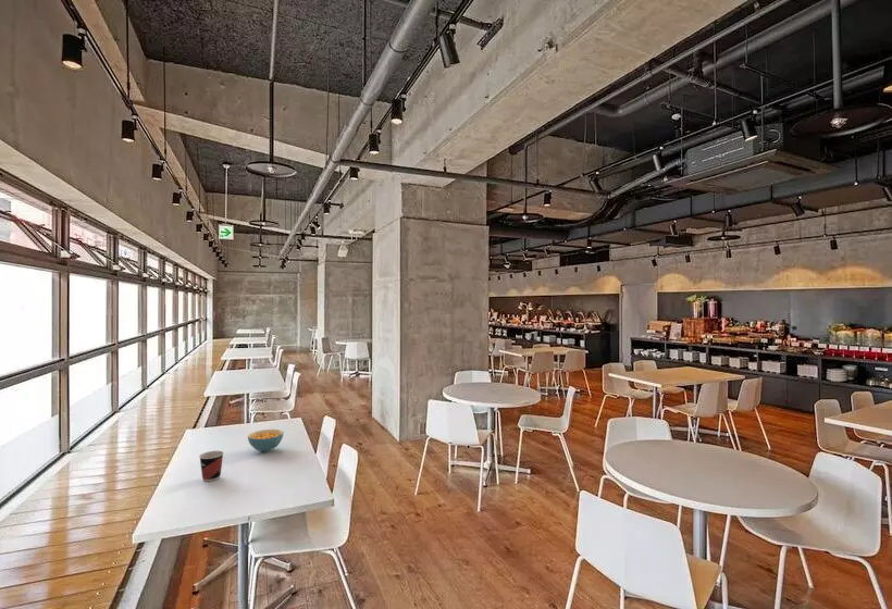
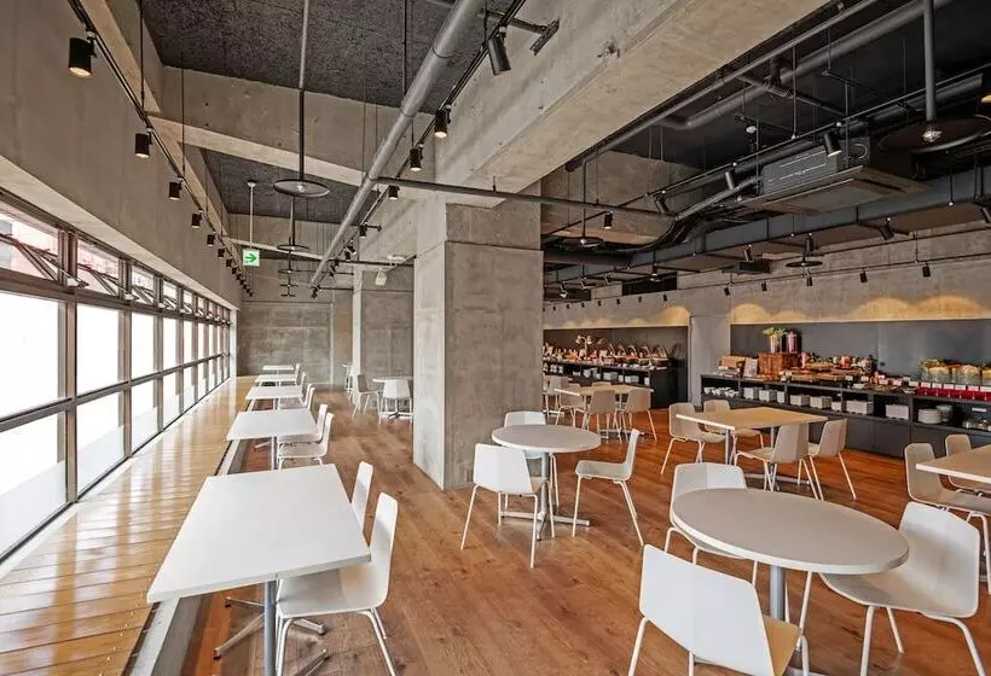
- cup [198,450,225,483]
- cereal bowl [247,428,285,452]
